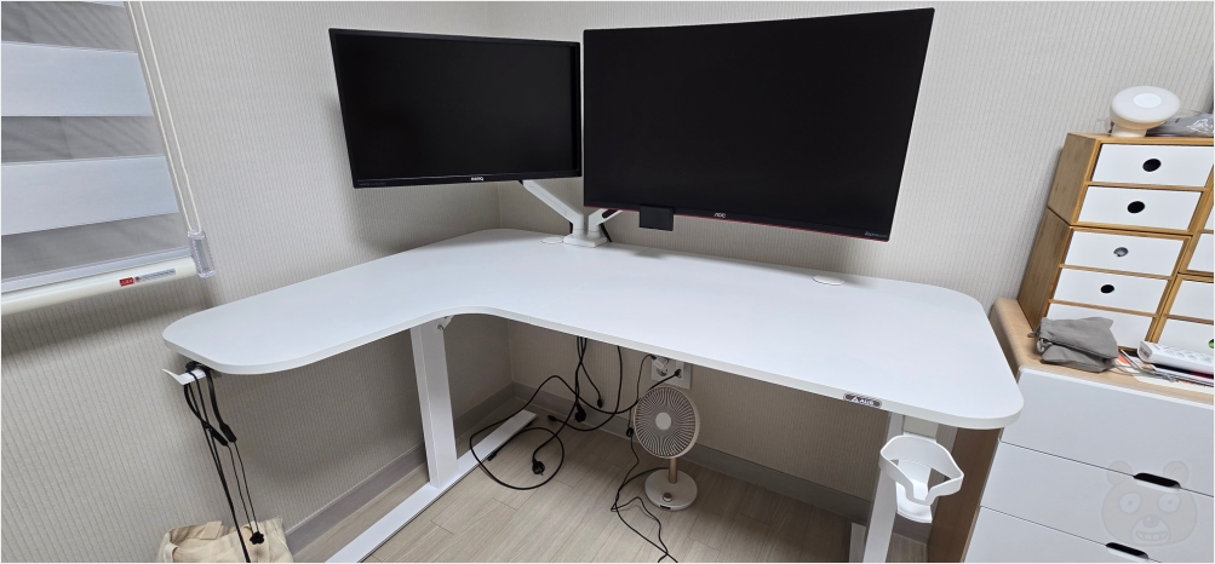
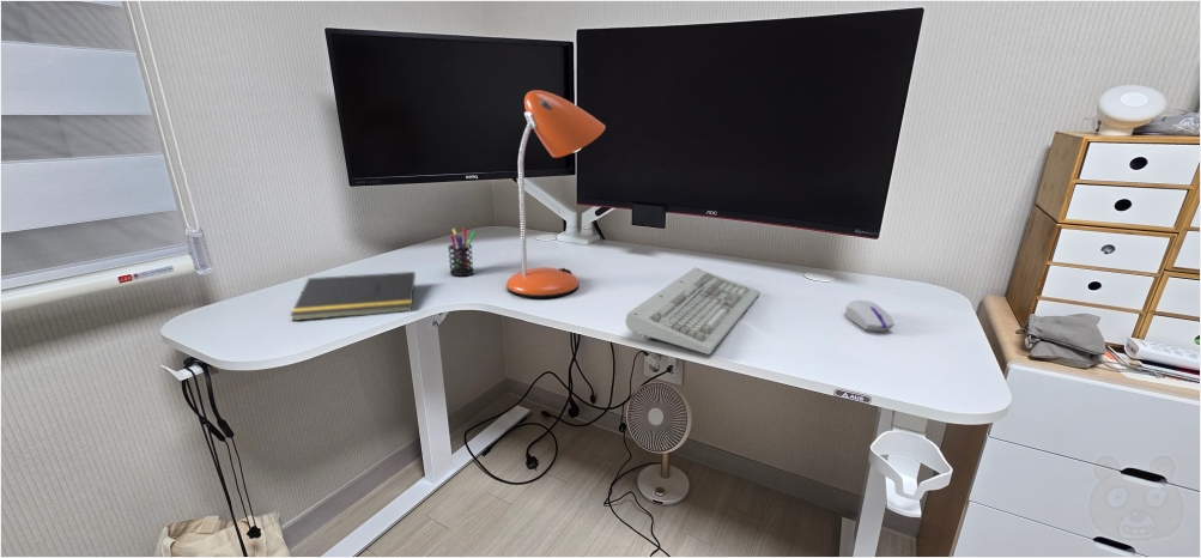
+ pen holder [447,226,478,278]
+ computer mouse [844,299,896,333]
+ notepad [289,271,417,322]
+ desk lamp [505,89,607,299]
+ keyboard [624,266,762,356]
